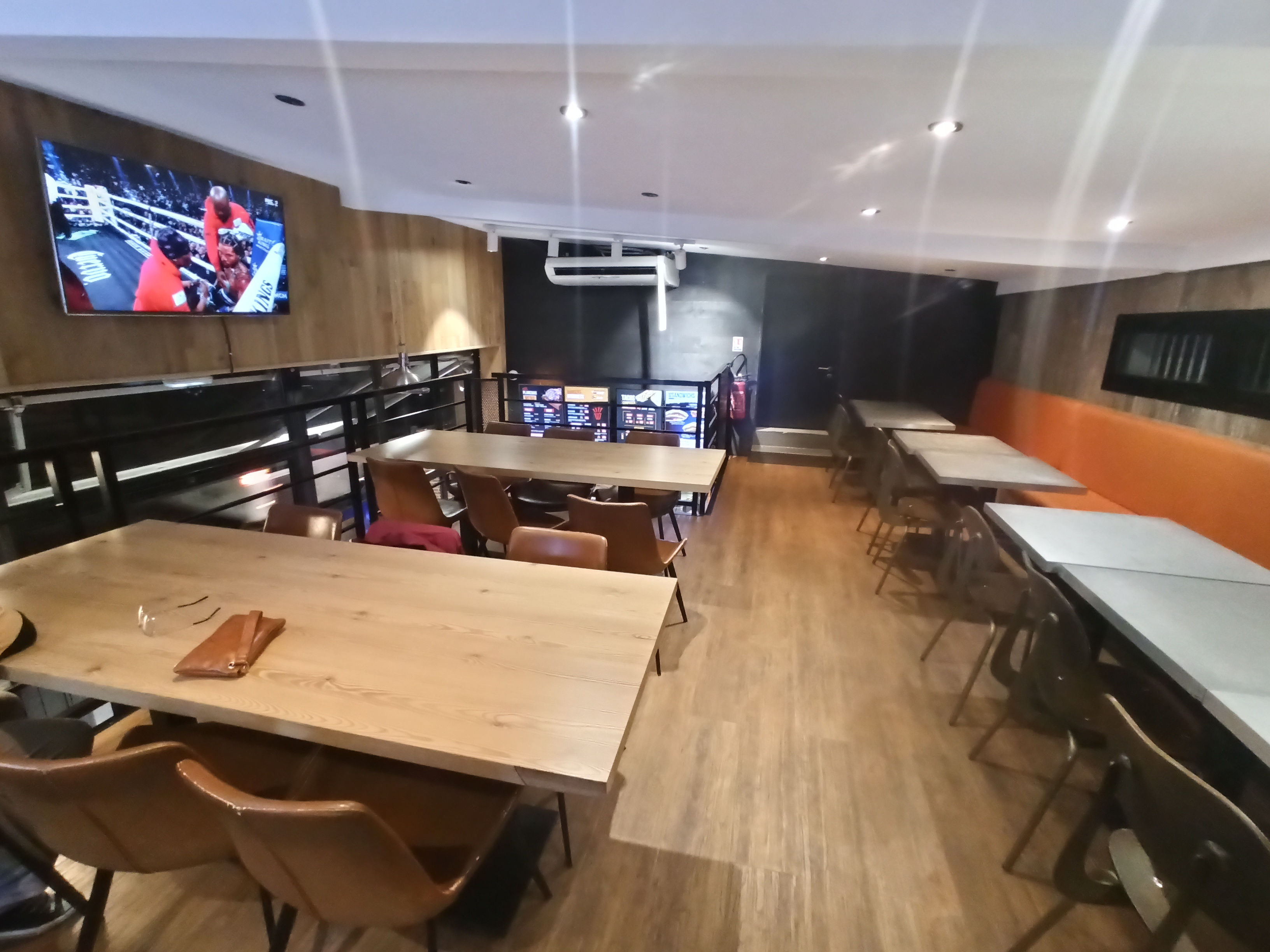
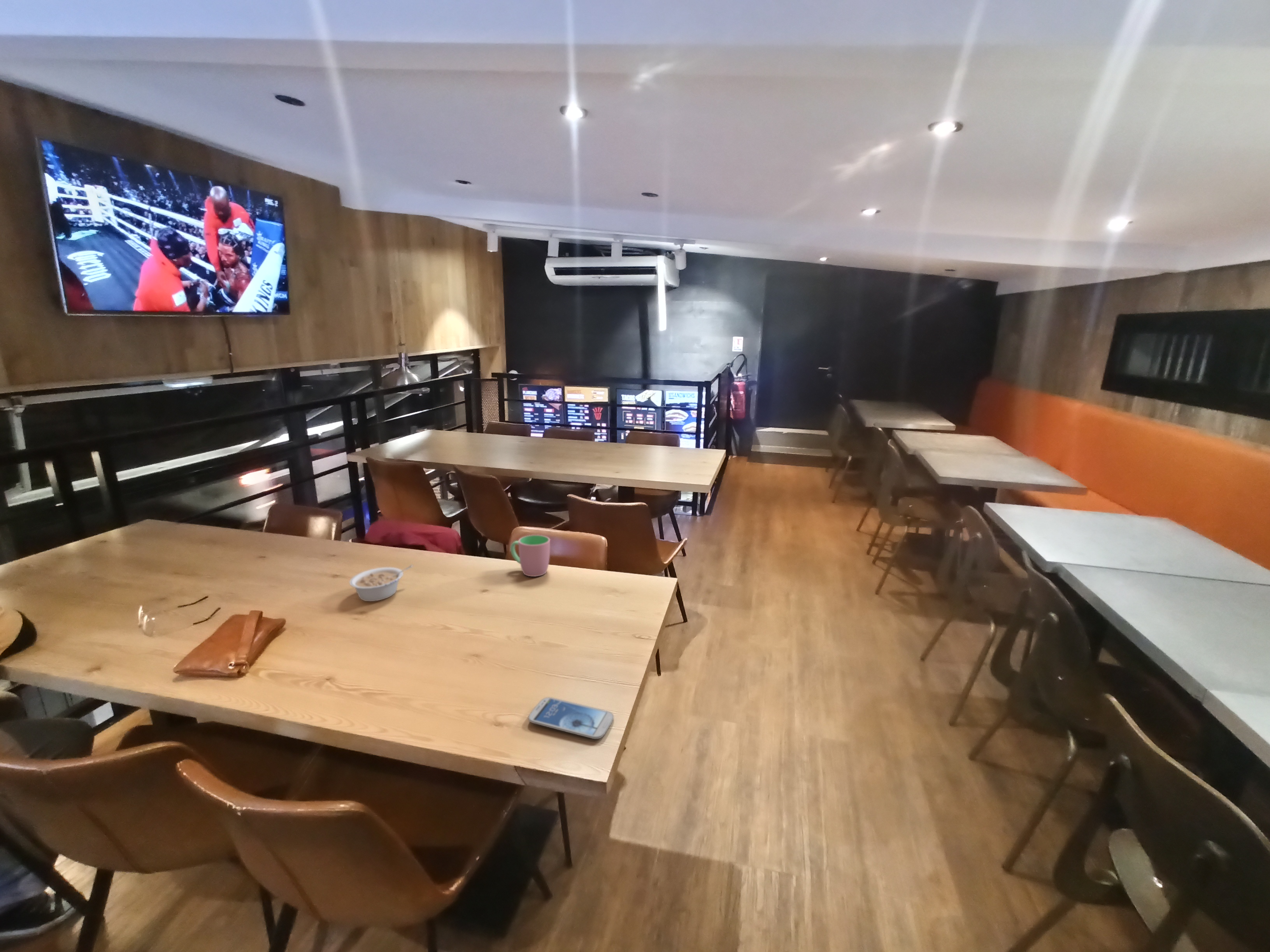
+ cup [510,534,551,577]
+ smartphone [528,697,614,739]
+ legume [349,565,414,602]
